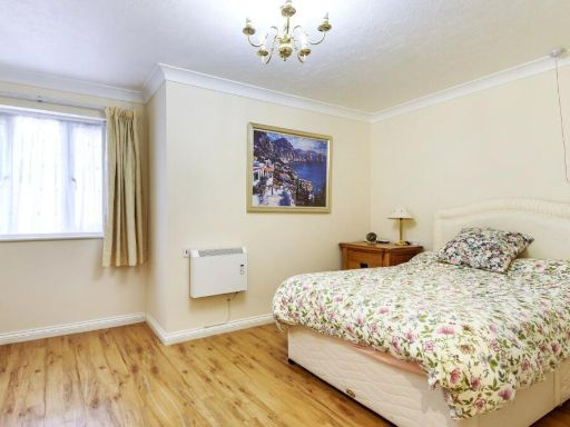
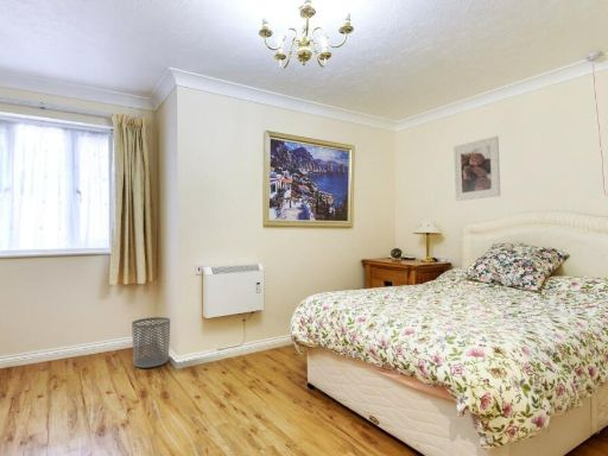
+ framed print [452,135,501,202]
+ waste bin [131,316,171,369]
